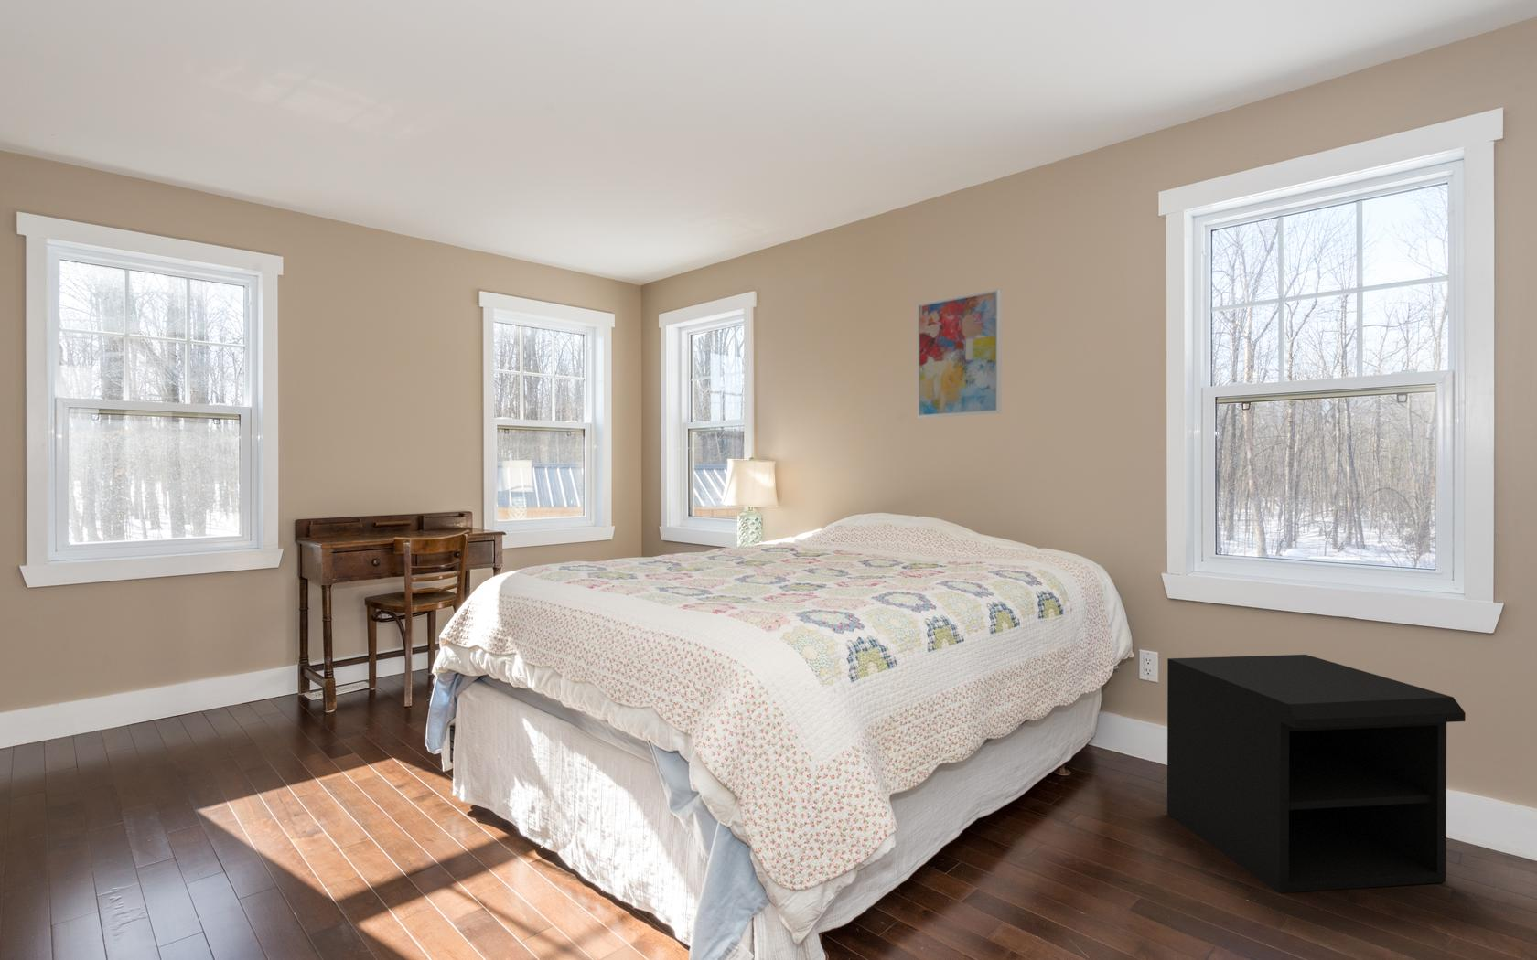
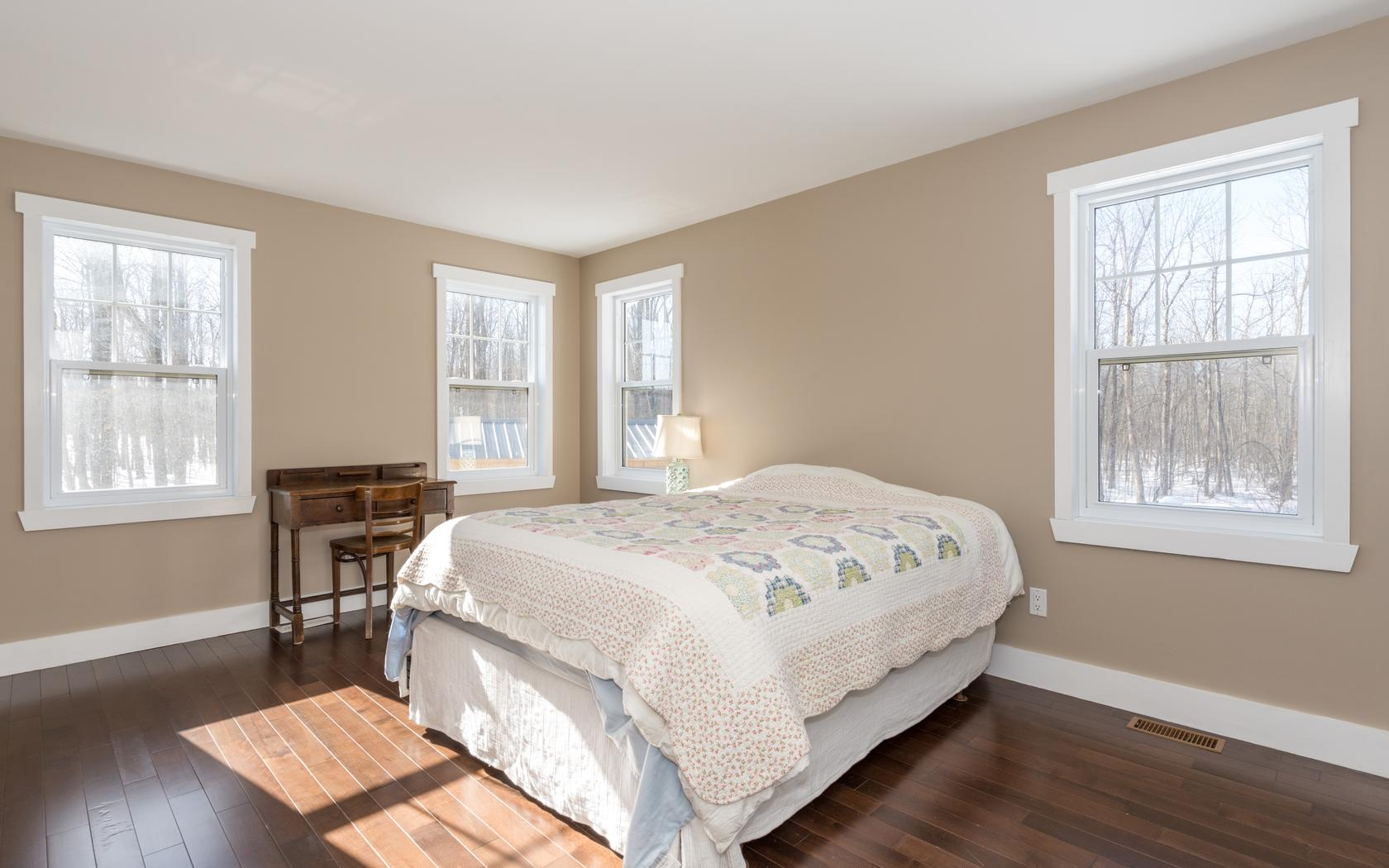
- nightstand [1166,654,1466,894]
- wall art [916,288,1001,419]
